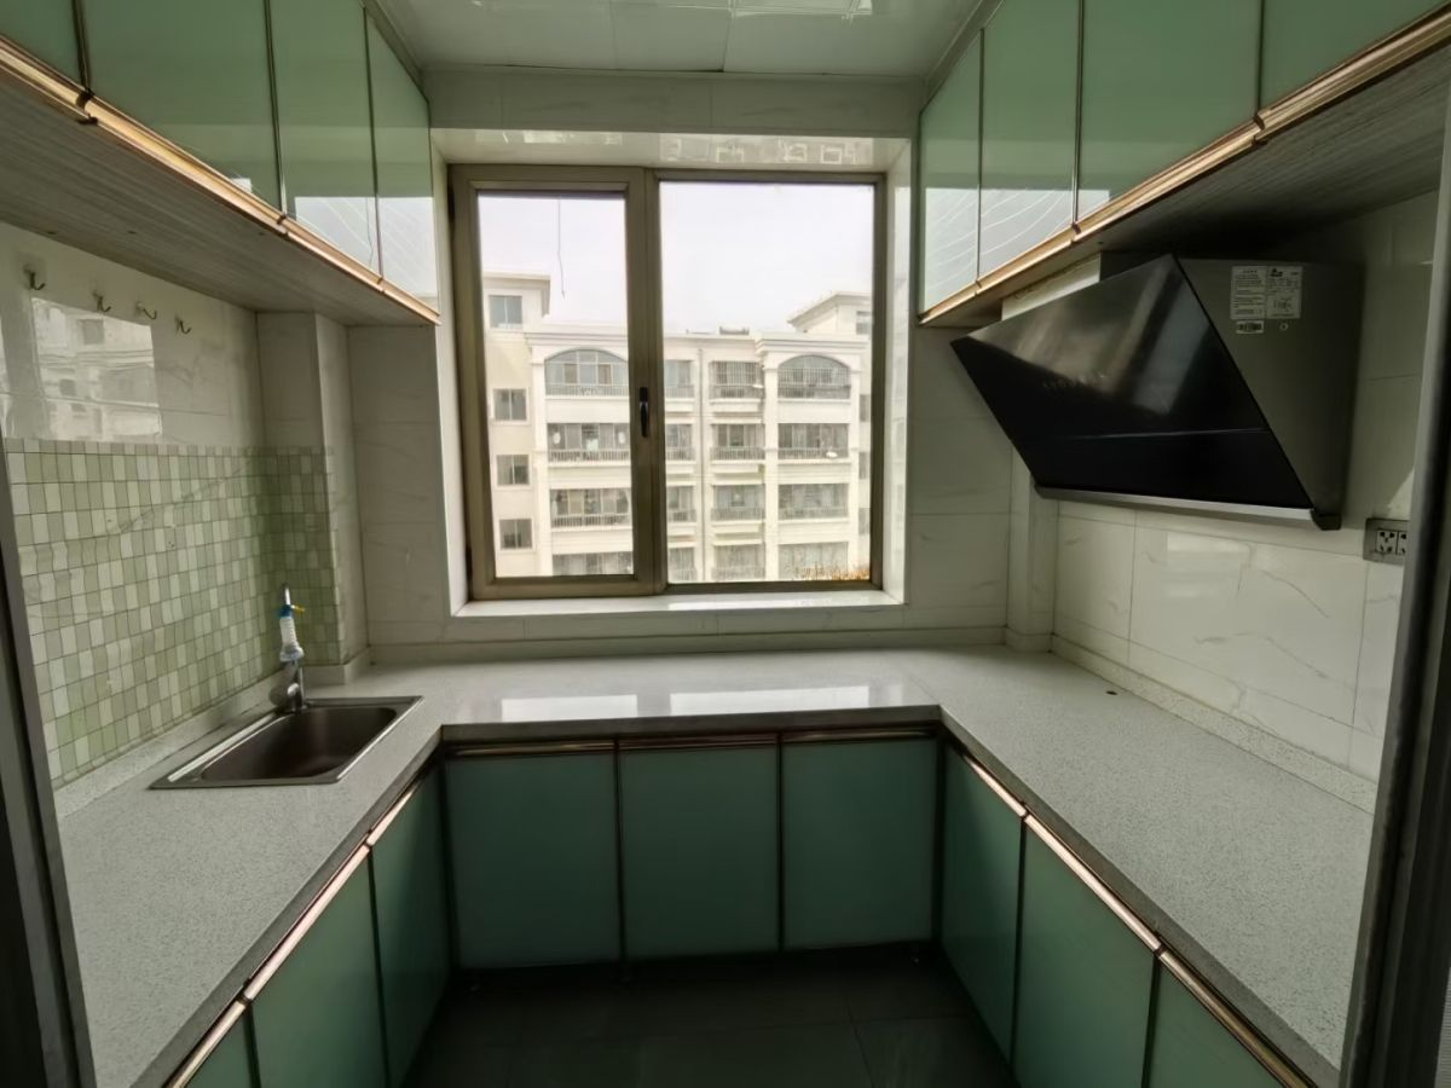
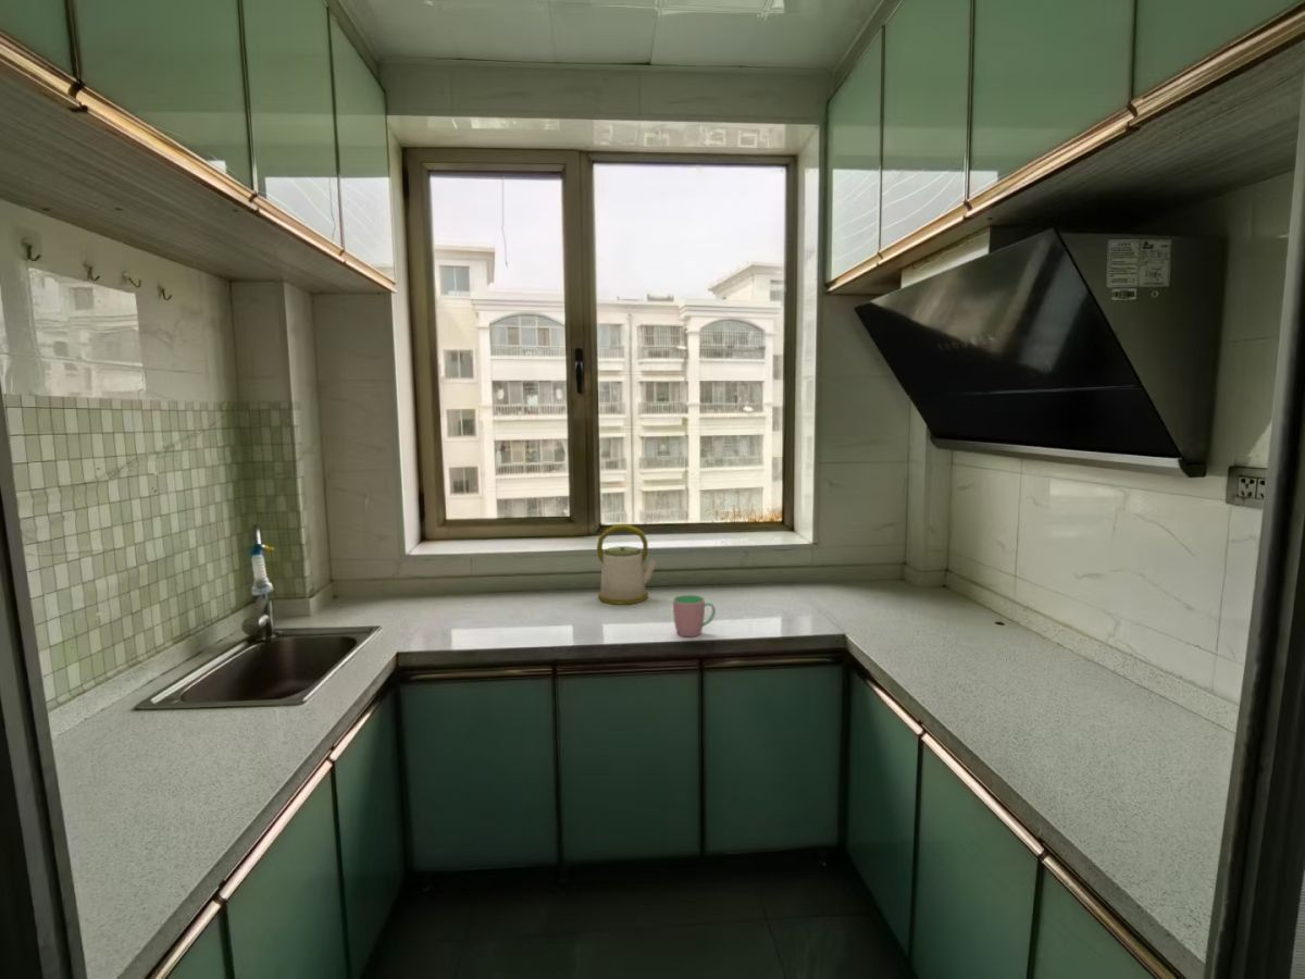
+ kettle [596,523,659,605]
+ cup [672,594,717,637]
